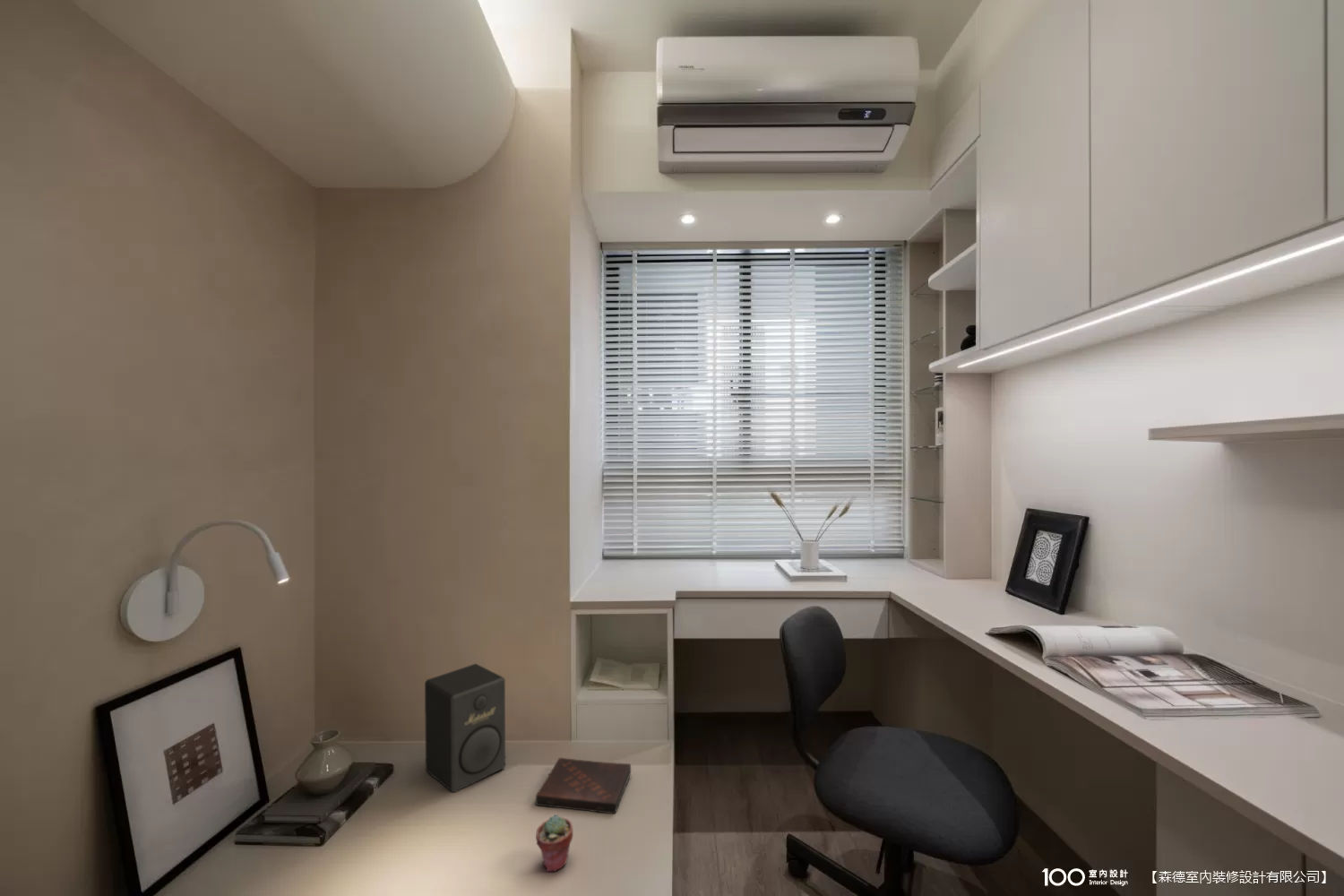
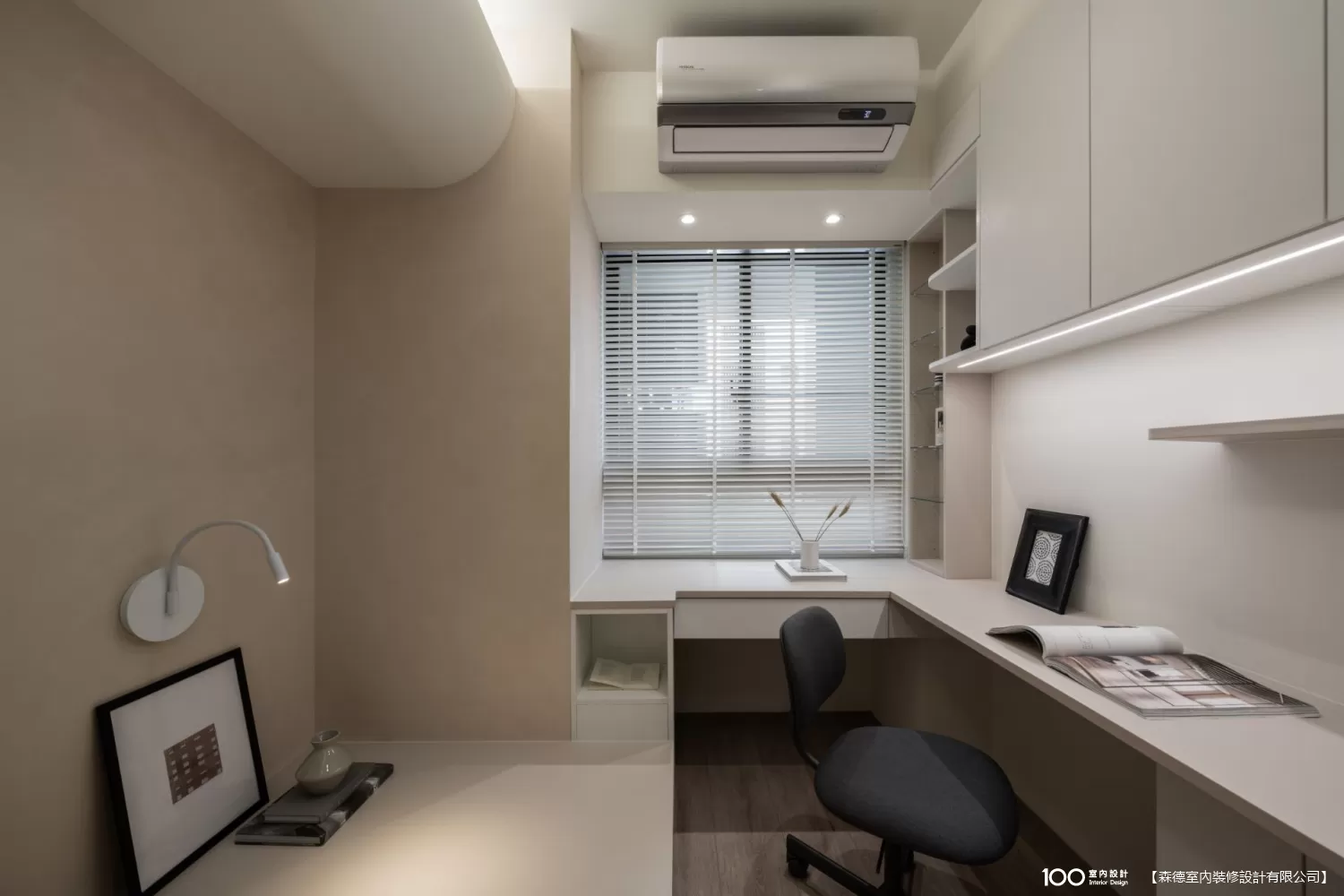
- speaker [424,663,506,793]
- book [535,757,632,814]
- potted succulent [535,814,574,873]
